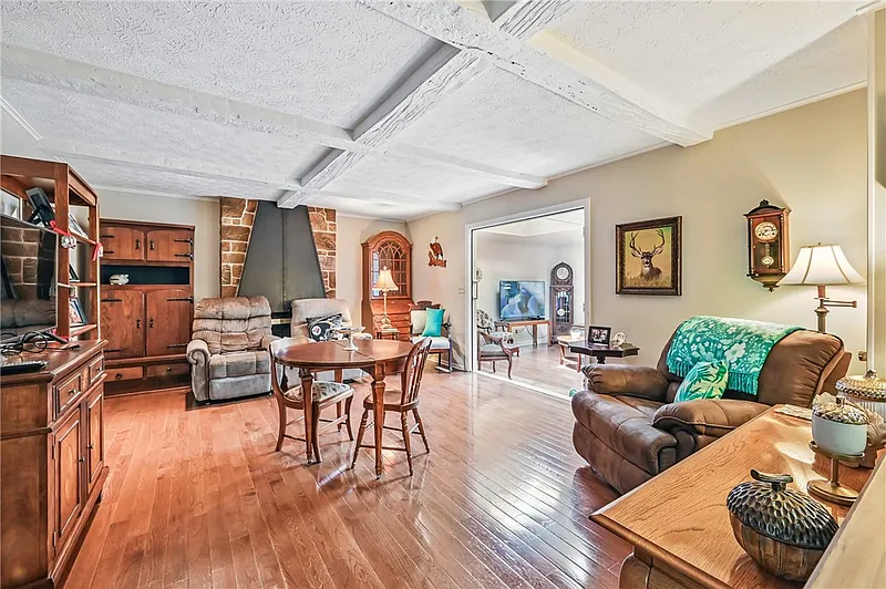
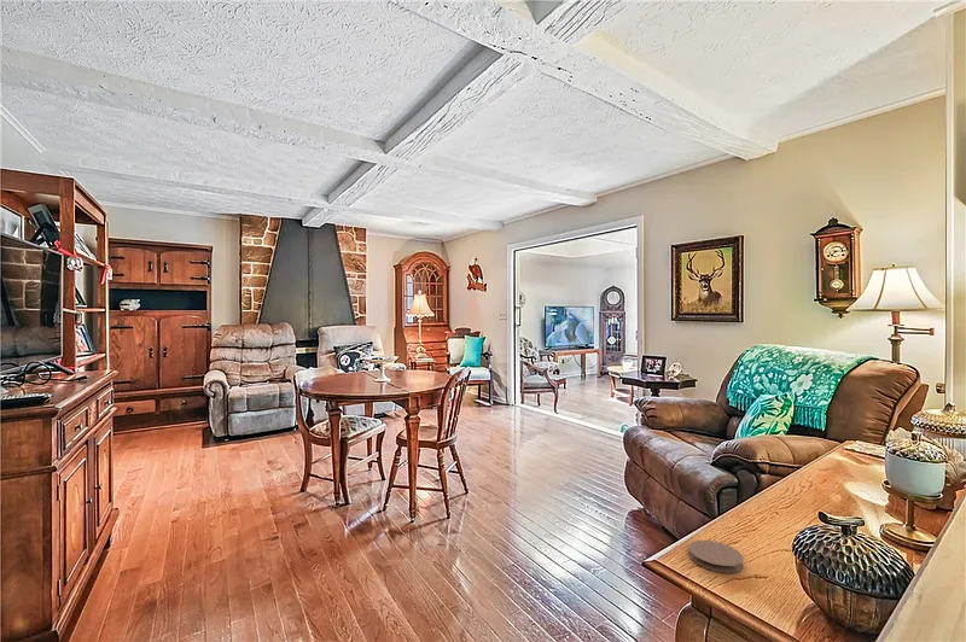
+ coaster [688,539,745,574]
